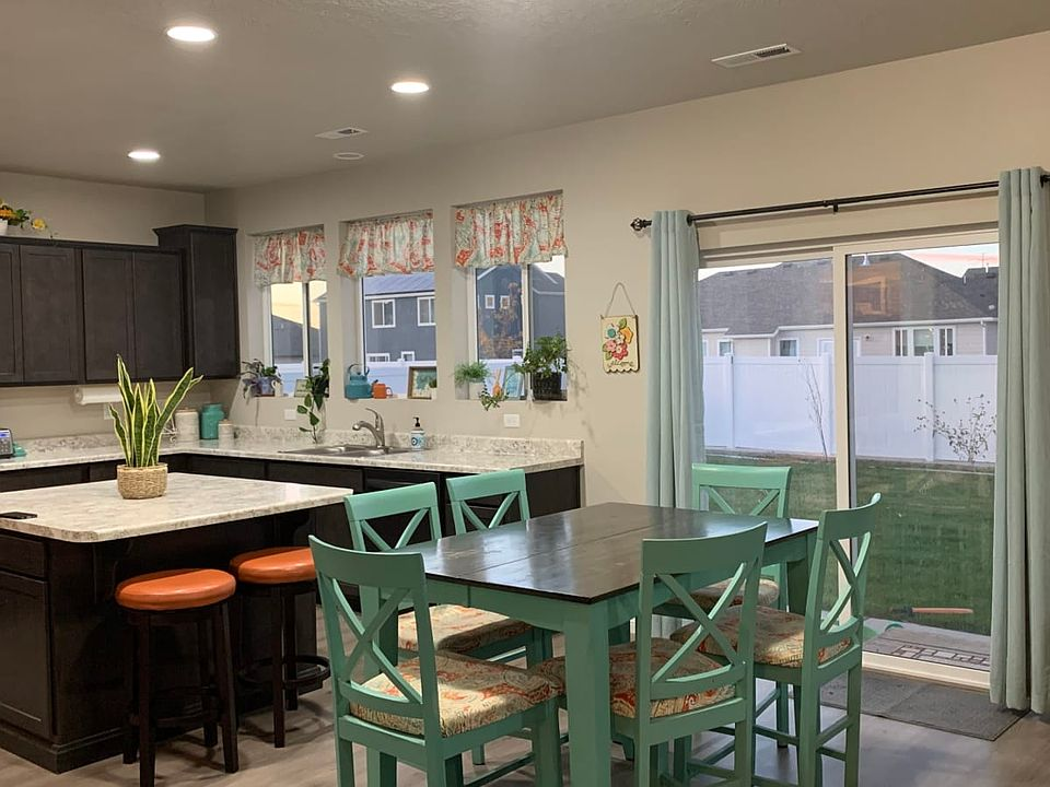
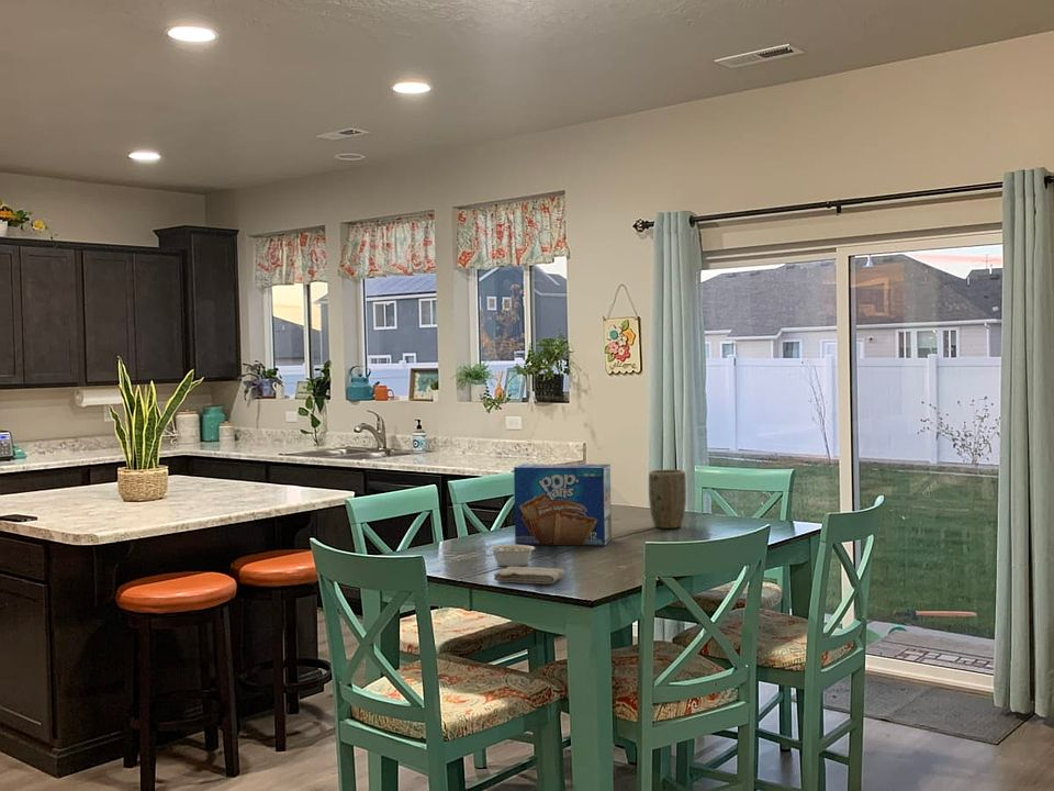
+ plant pot [648,468,687,530]
+ legume [489,544,536,567]
+ toaster pastry box [513,463,613,547]
+ washcloth [493,566,565,584]
